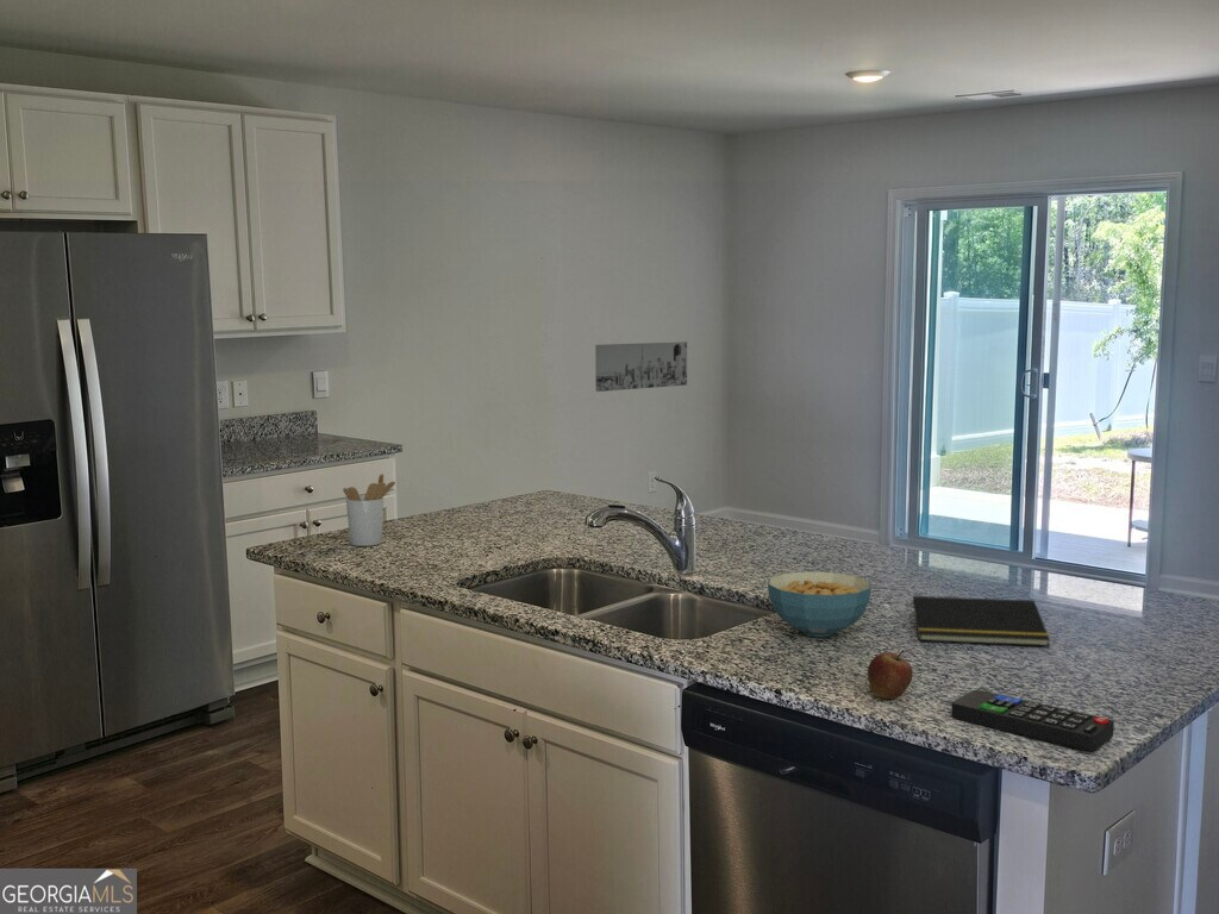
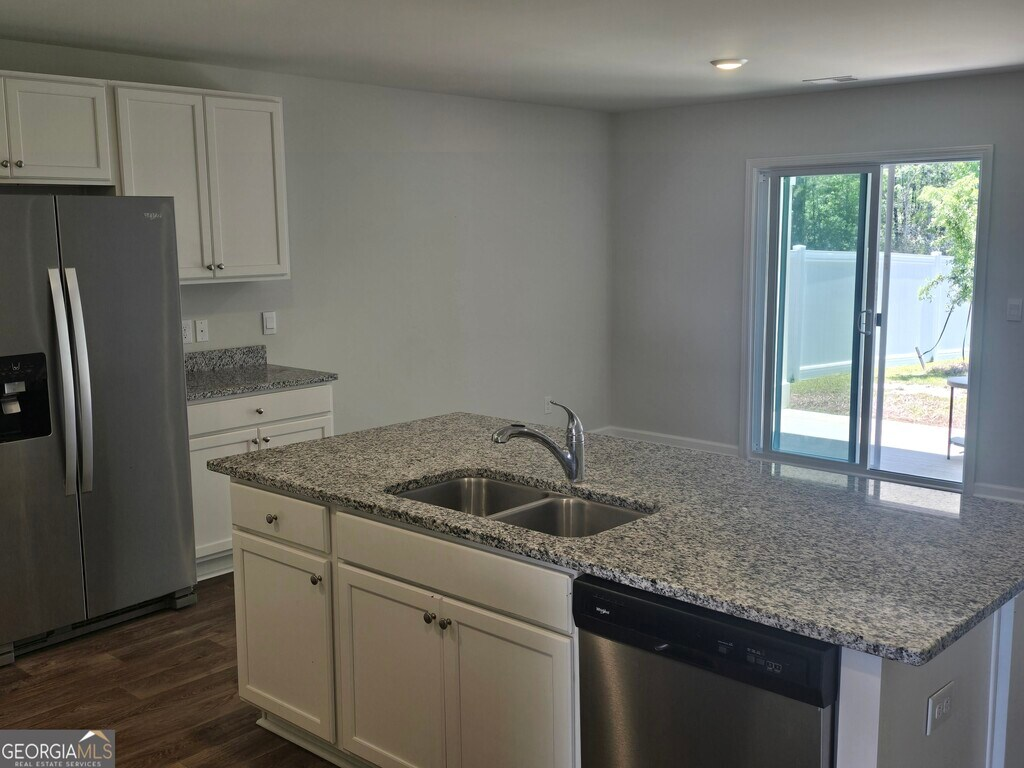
- utensil holder [342,472,396,547]
- wall art [594,340,688,393]
- notepad [908,595,1051,647]
- remote control [950,689,1115,752]
- fruit [867,649,914,700]
- cereal bowl [767,570,873,638]
